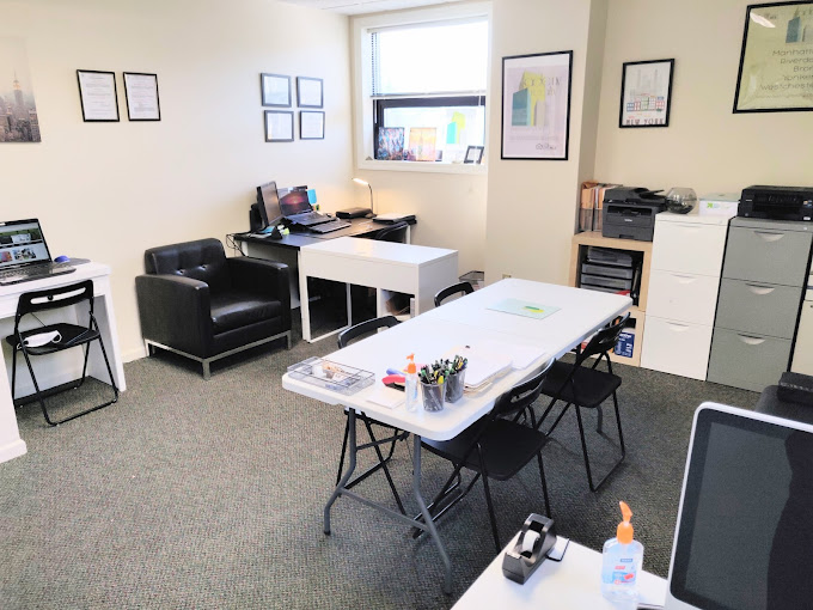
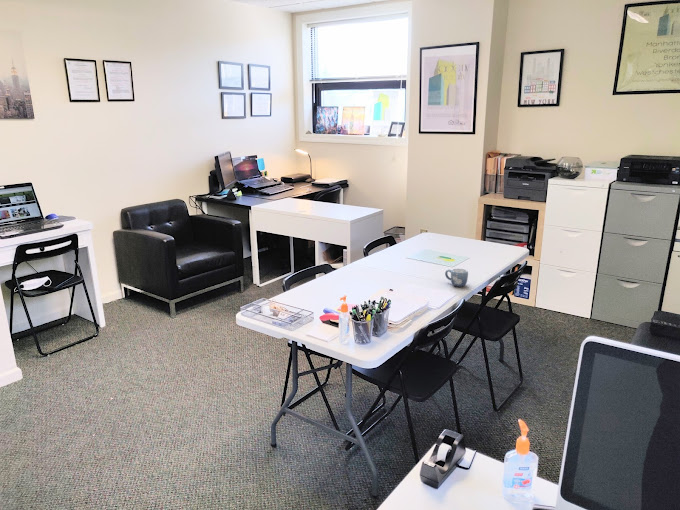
+ mug [444,268,469,288]
